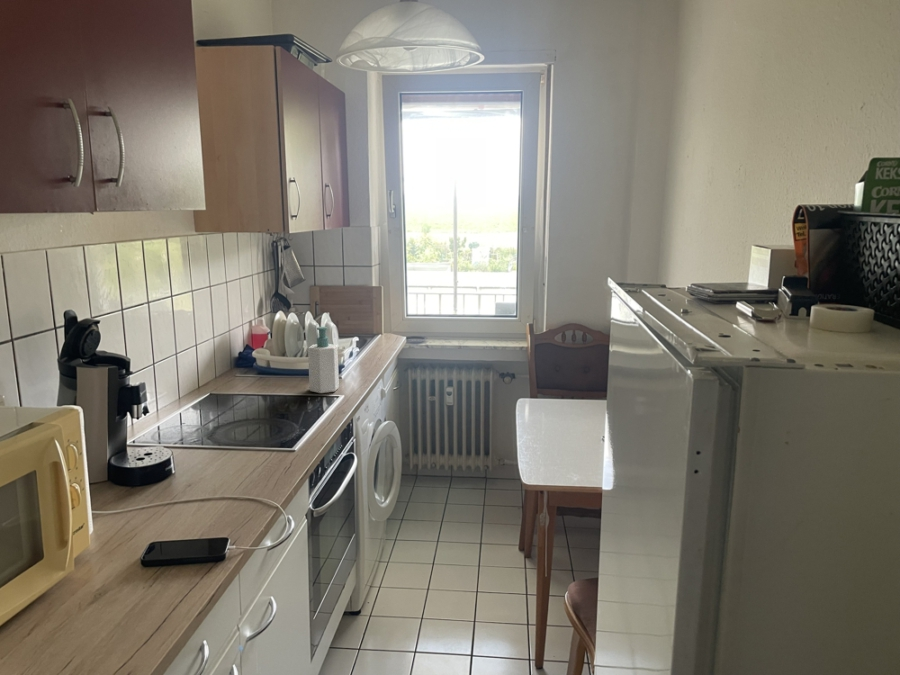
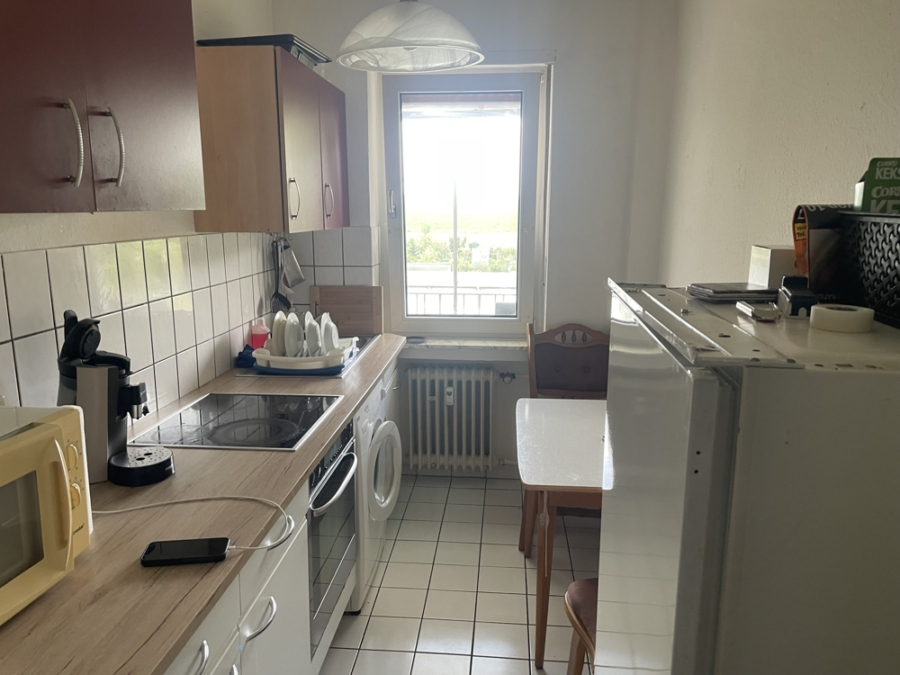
- soap bottle [307,326,340,394]
